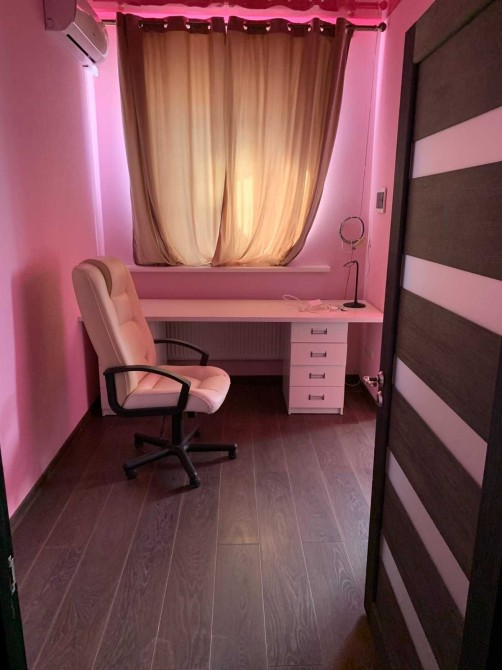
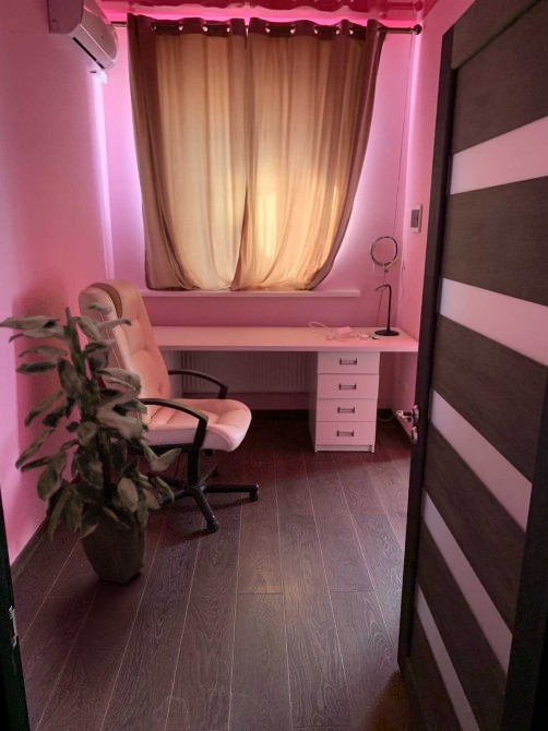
+ indoor plant [0,301,182,585]
